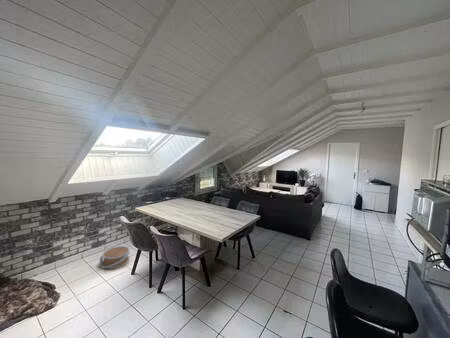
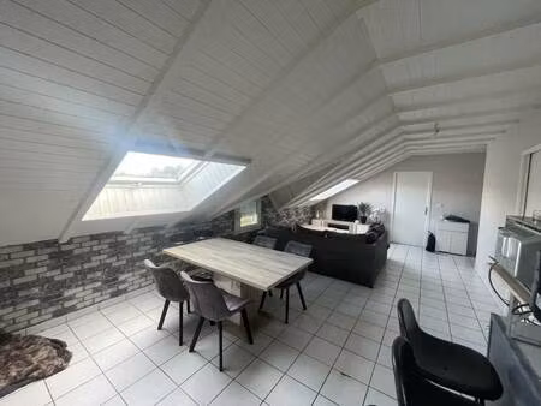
- basket [99,245,131,270]
